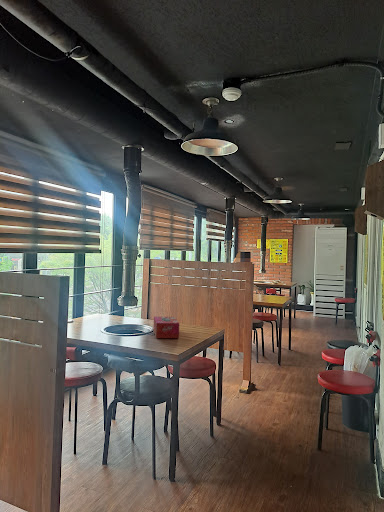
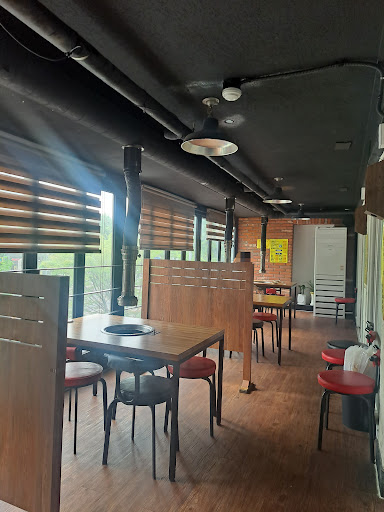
- tissue box [152,316,180,339]
